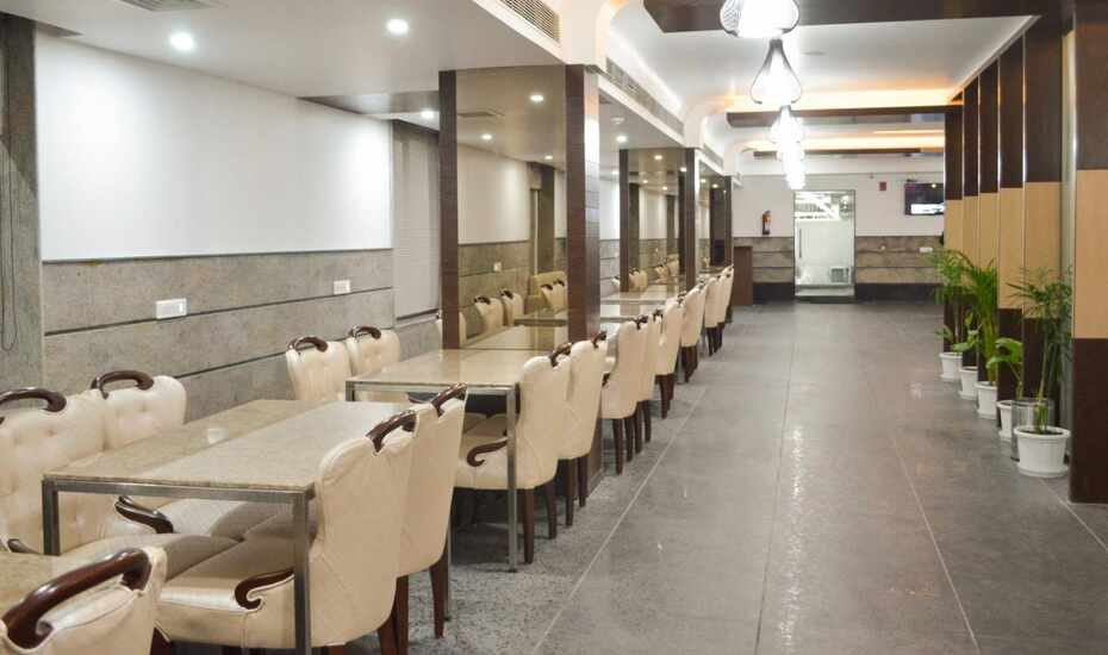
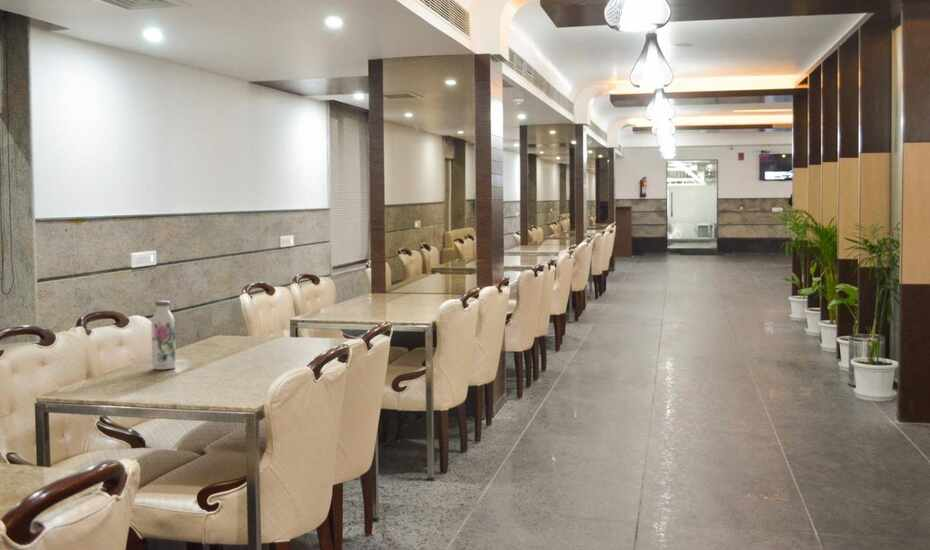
+ water bottle [150,300,177,371]
